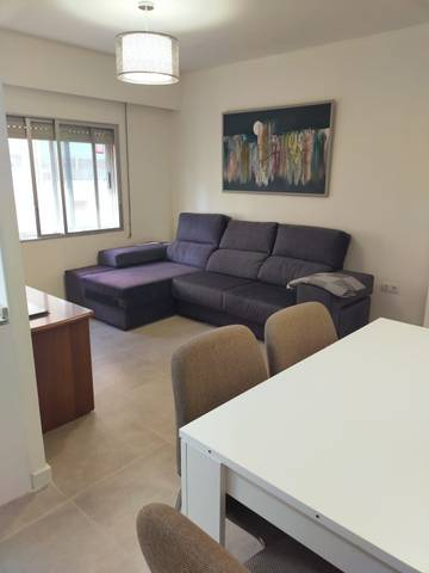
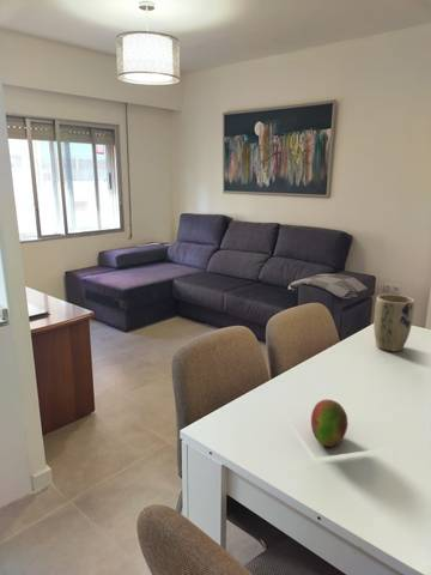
+ fruit [310,398,350,448]
+ plant pot [372,293,415,352]
